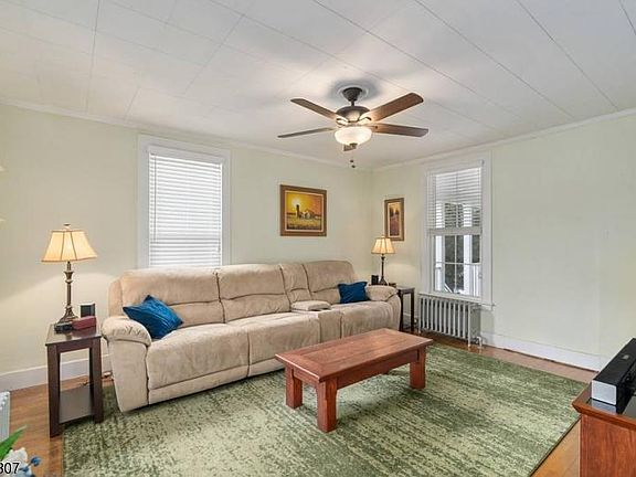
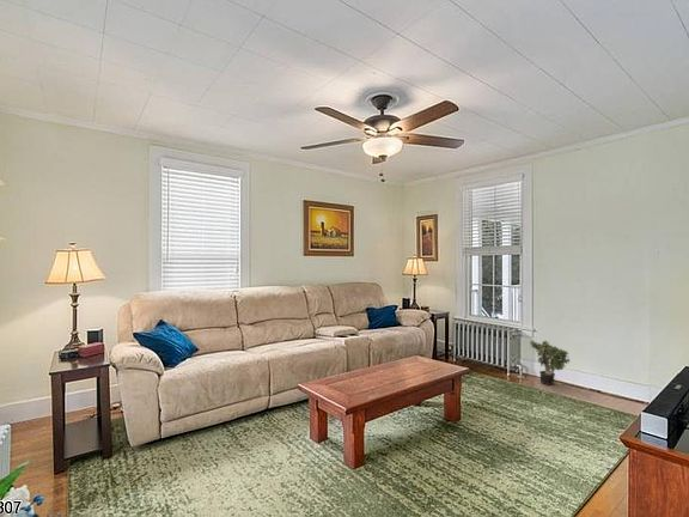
+ potted plant [529,340,571,387]
